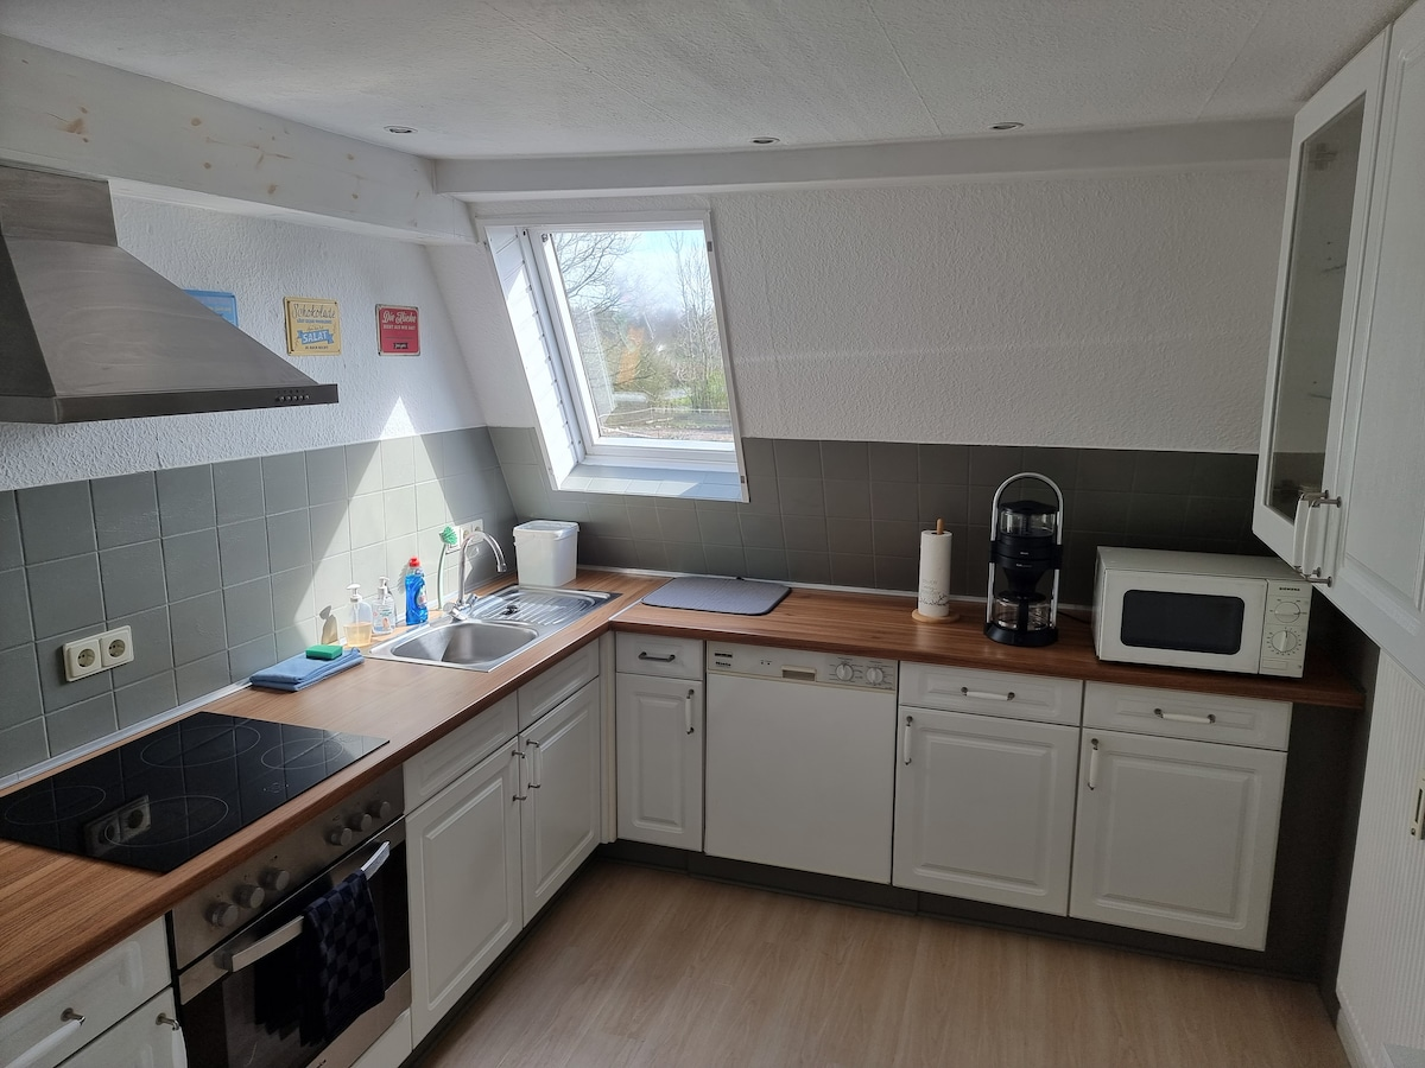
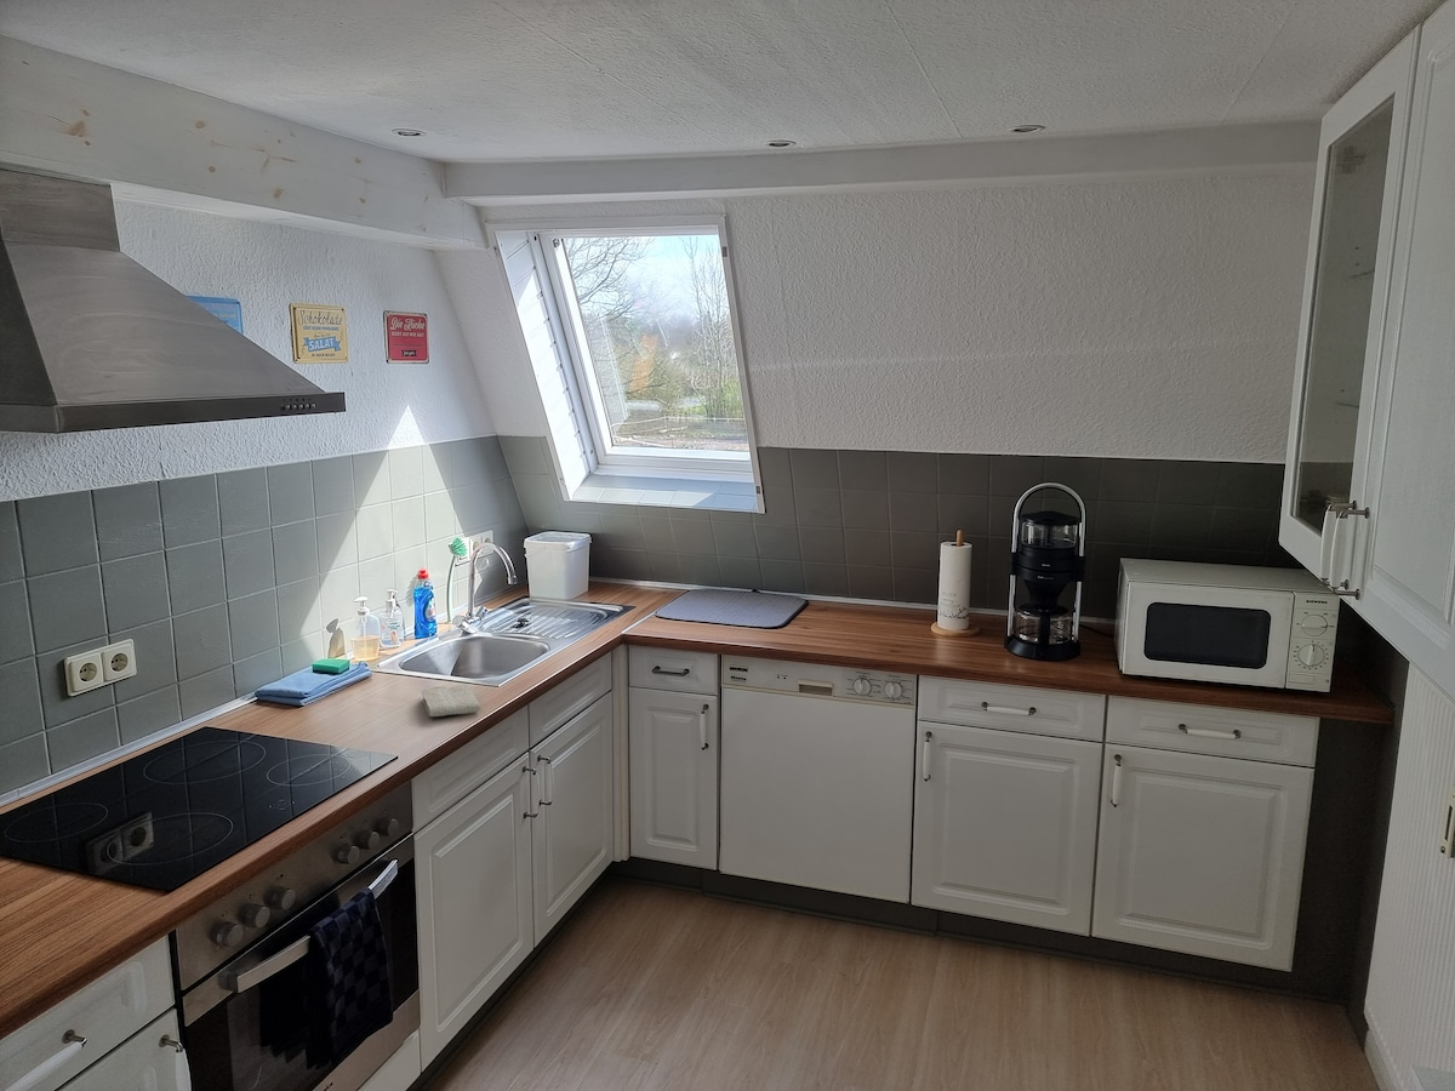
+ washcloth [421,684,481,718]
